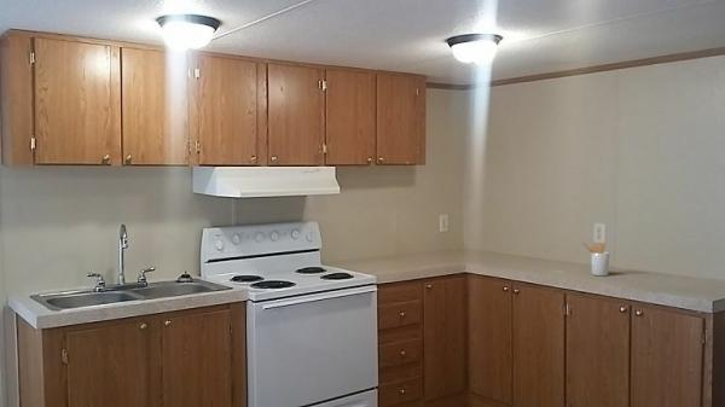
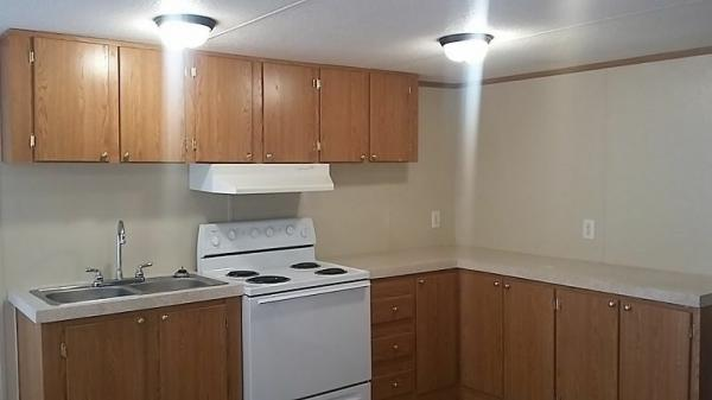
- utensil holder [581,242,611,277]
